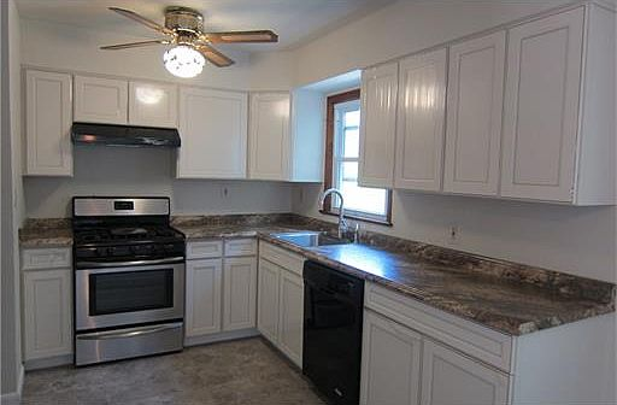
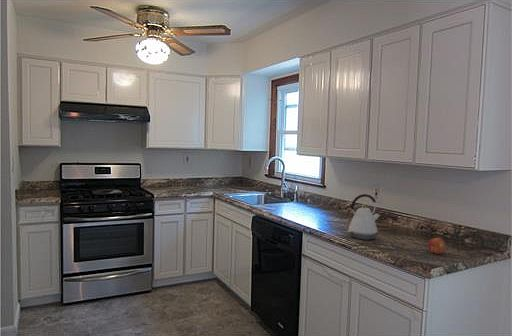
+ fruit [428,237,447,255]
+ kettle [347,193,381,241]
